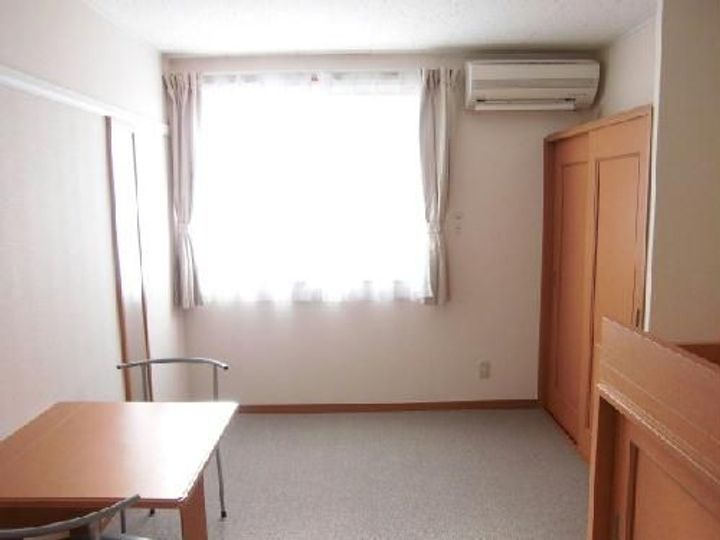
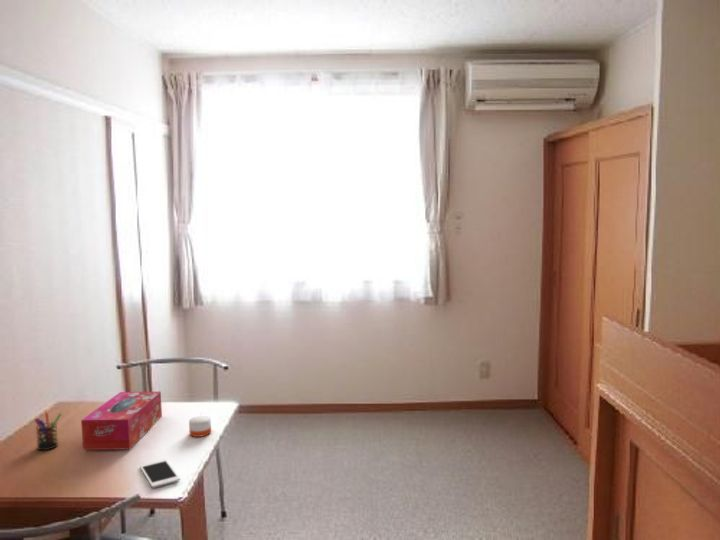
+ pen holder [33,409,63,451]
+ tissue box [80,391,163,451]
+ cell phone [139,459,181,489]
+ candle [188,413,212,438]
